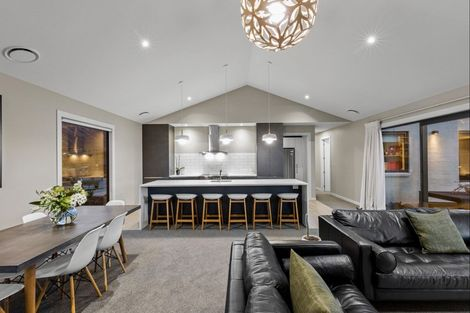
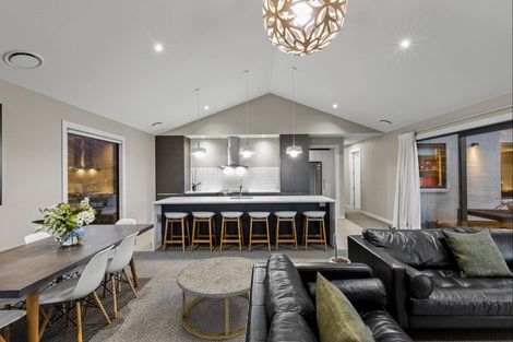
+ coffee table [176,256,260,341]
